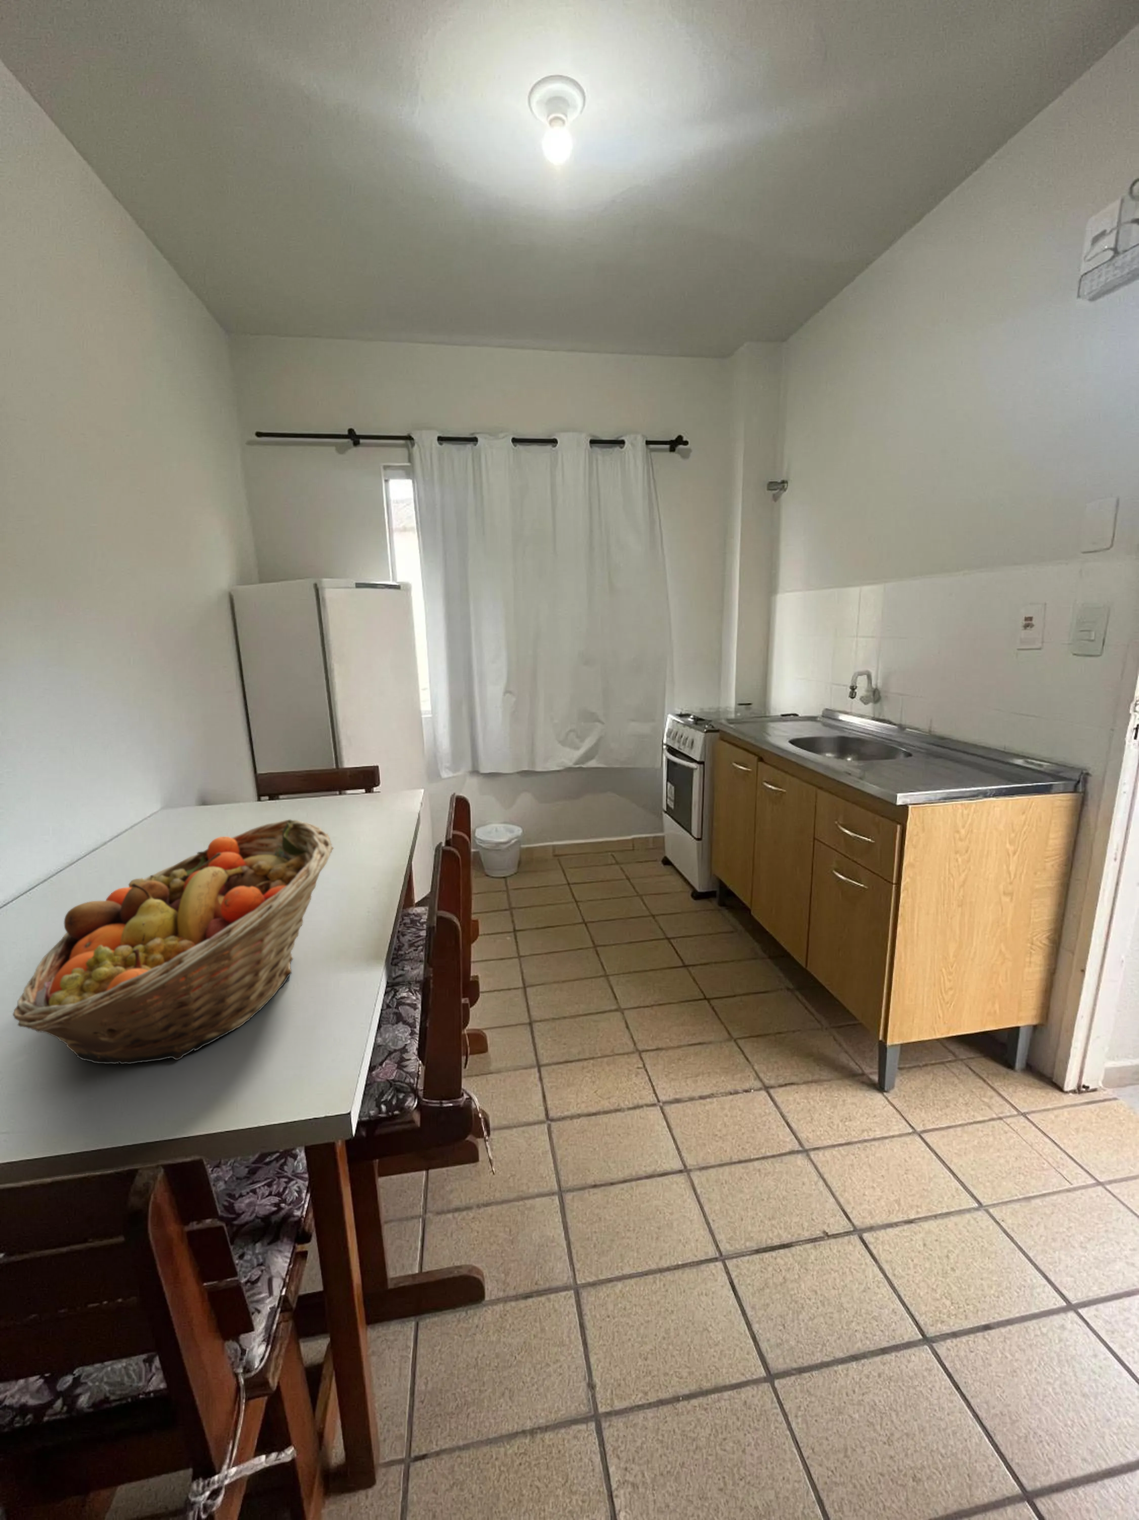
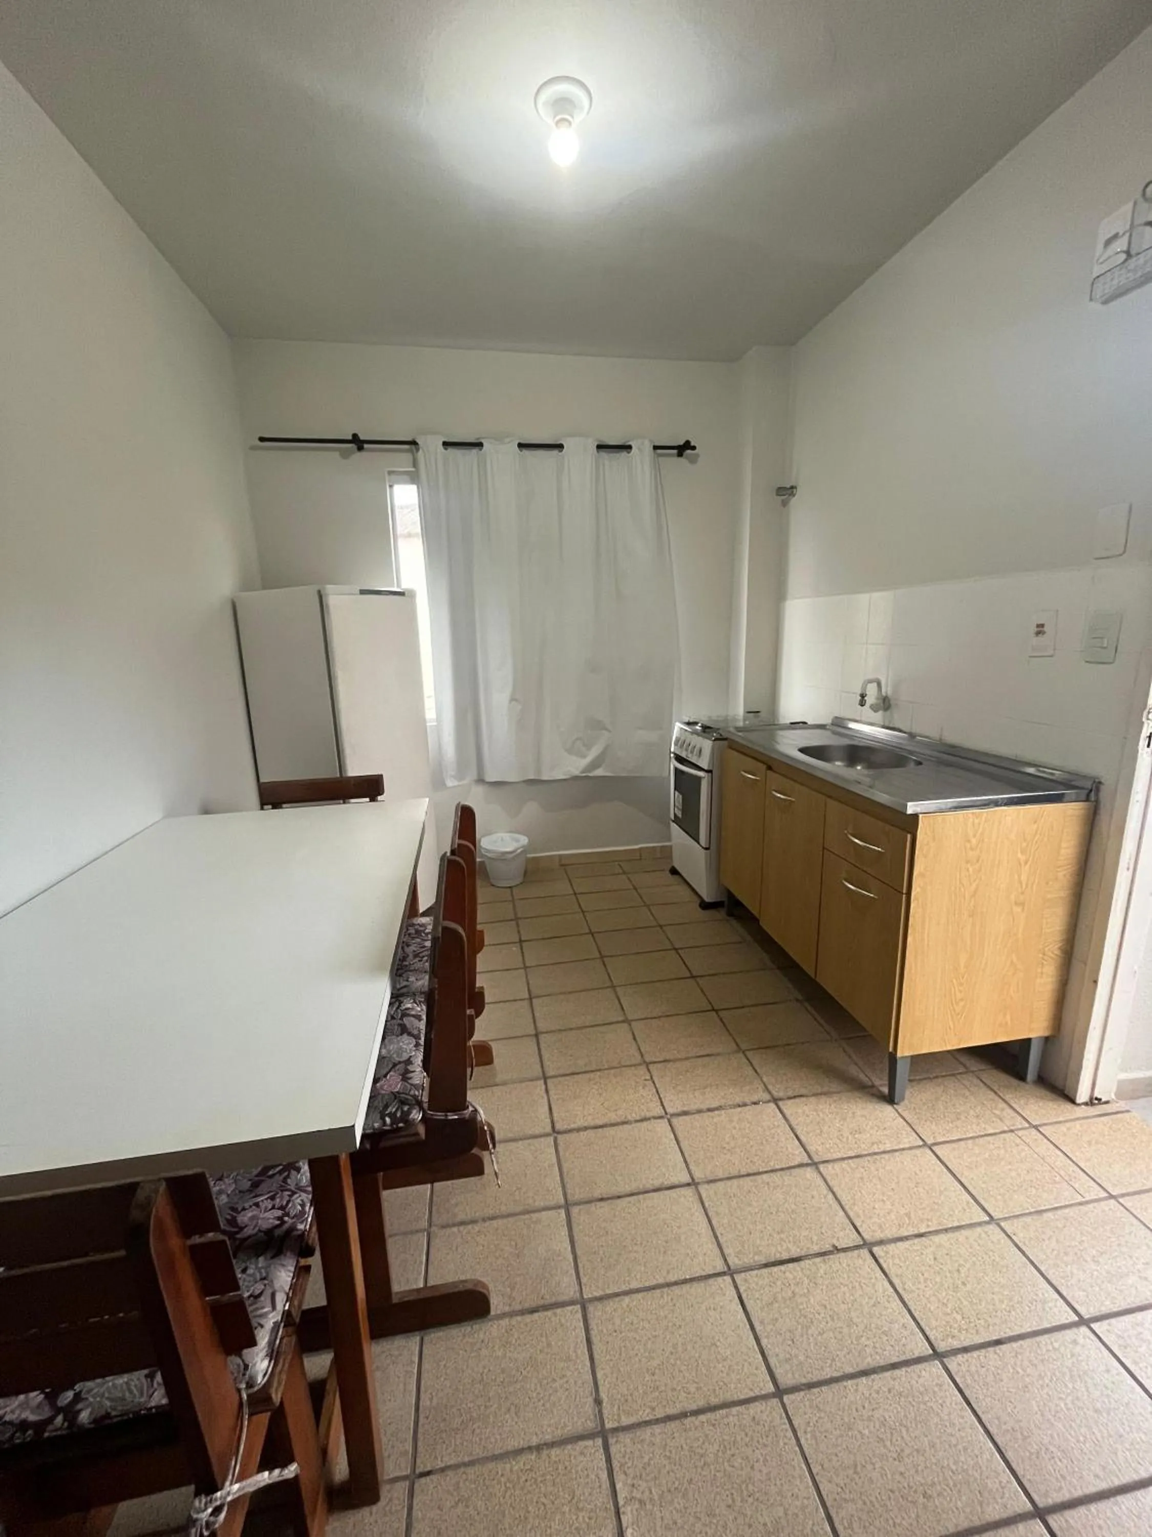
- fruit basket [12,819,335,1064]
